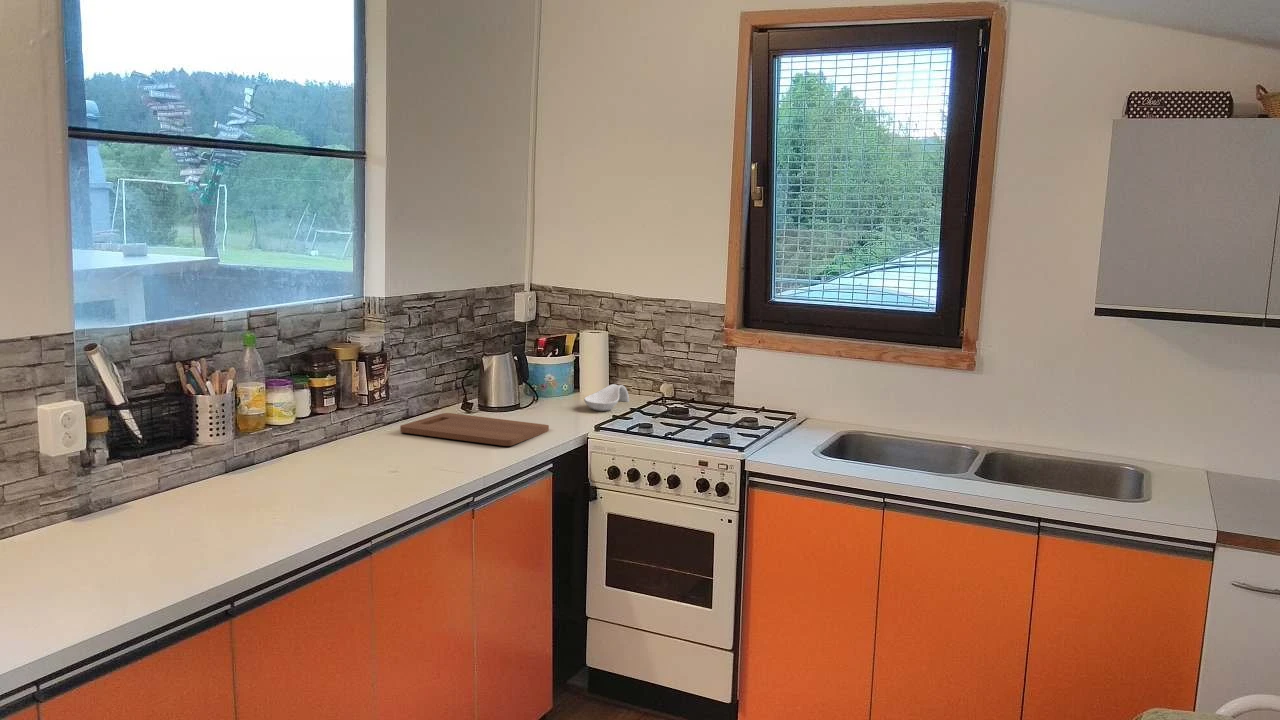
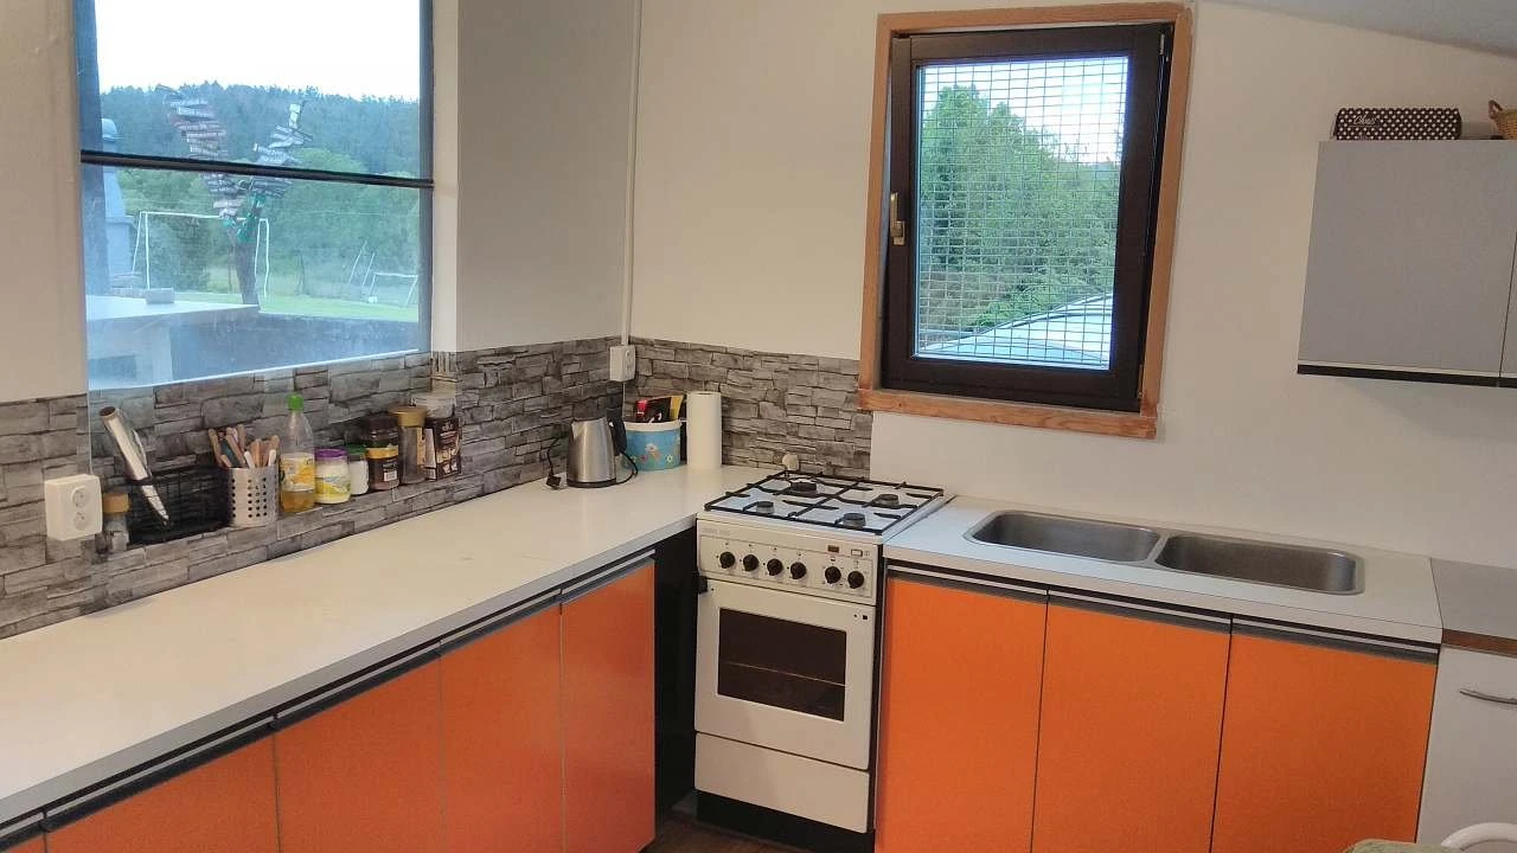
- cutting board [399,412,550,447]
- spoon rest [583,383,630,412]
